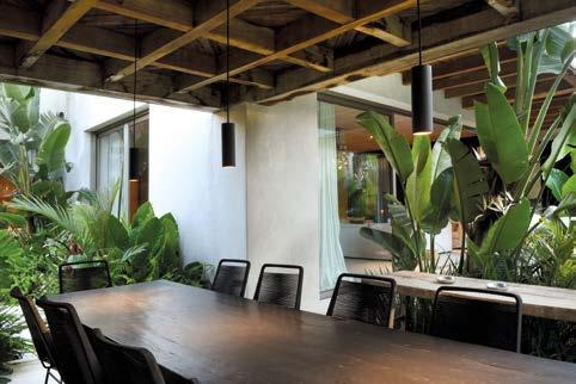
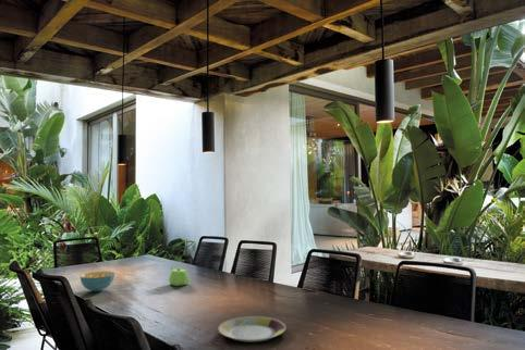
+ teapot [168,265,191,287]
+ cereal bowl [80,270,115,292]
+ plate [217,315,286,343]
